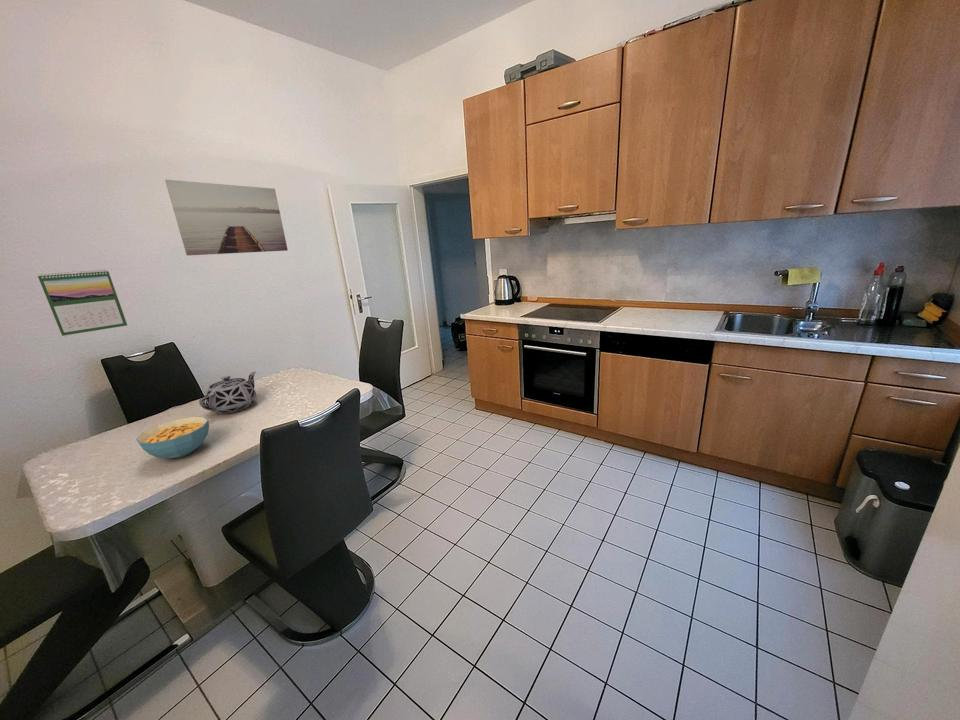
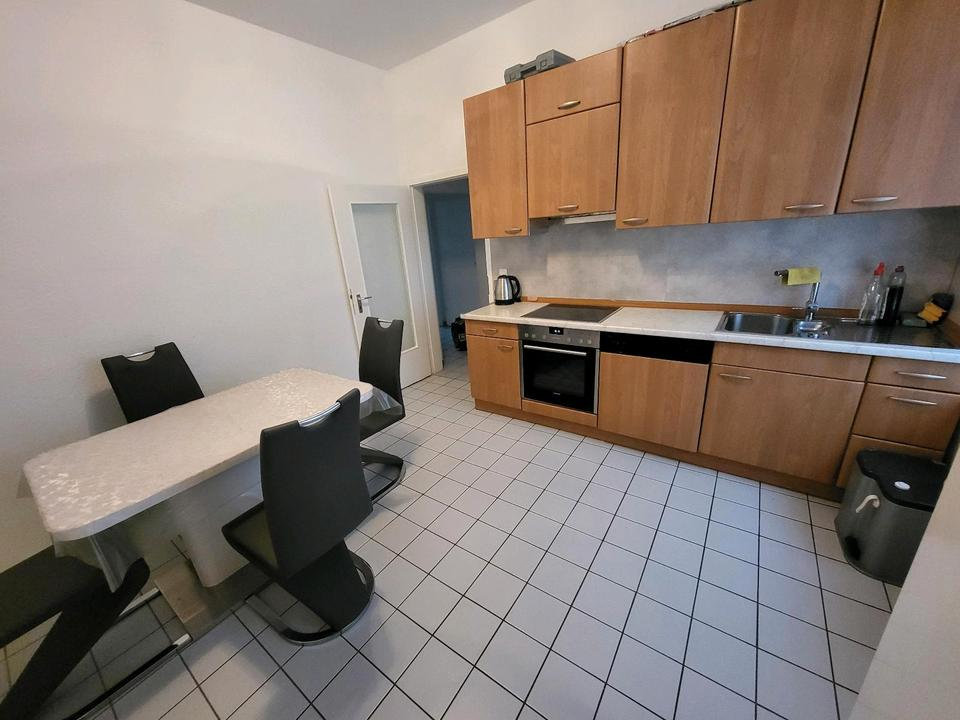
- wall art [164,178,289,256]
- teapot [198,370,258,415]
- calendar [37,269,128,337]
- cereal bowl [136,416,210,459]
